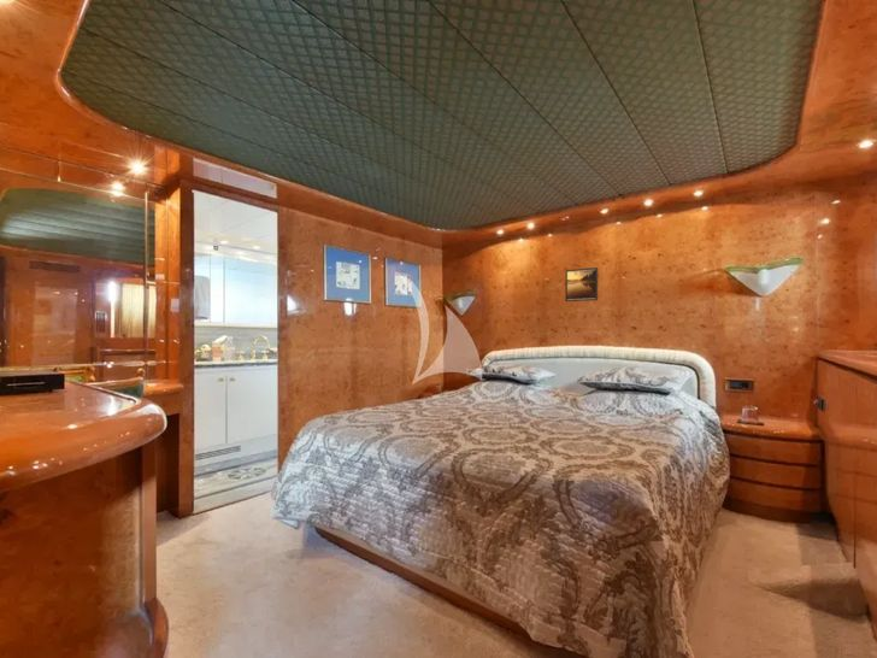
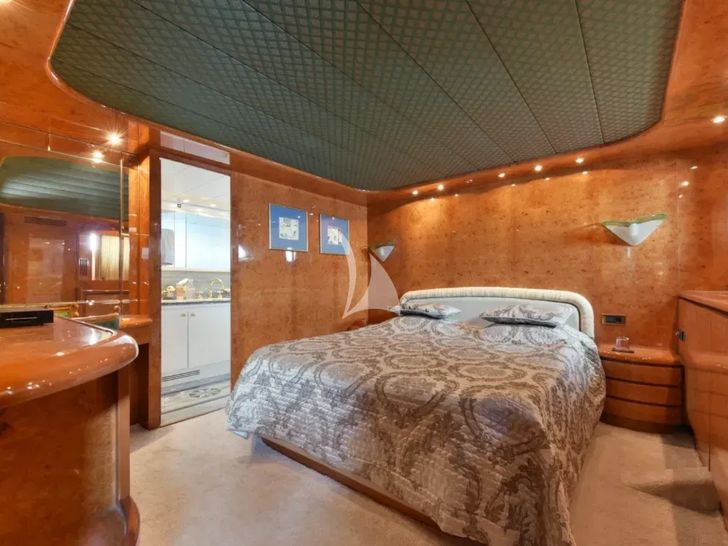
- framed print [564,266,599,302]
